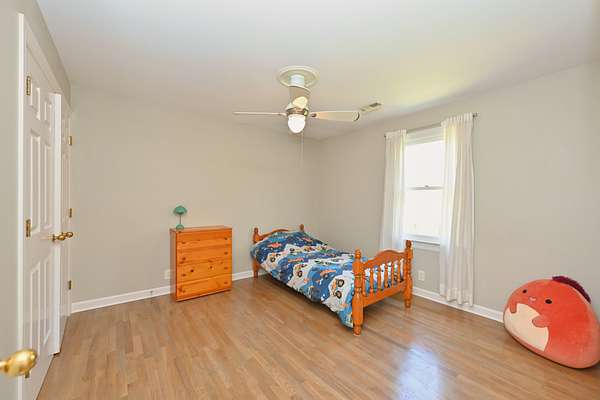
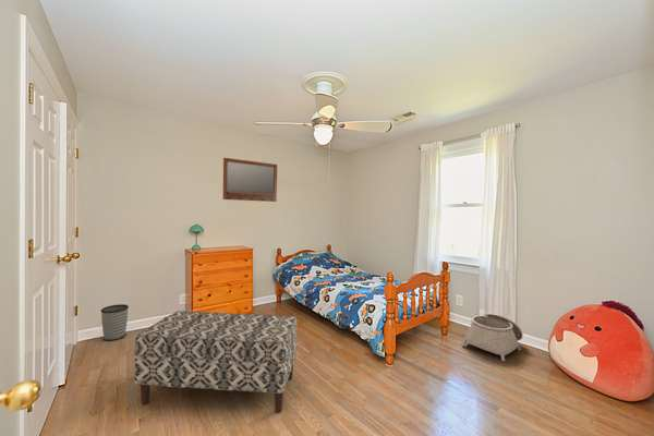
+ home mirror [222,157,278,203]
+ basket [461,312,524,362]
+ bench [134,310,299,414]
+ wastebasket [99,303,130,342]
